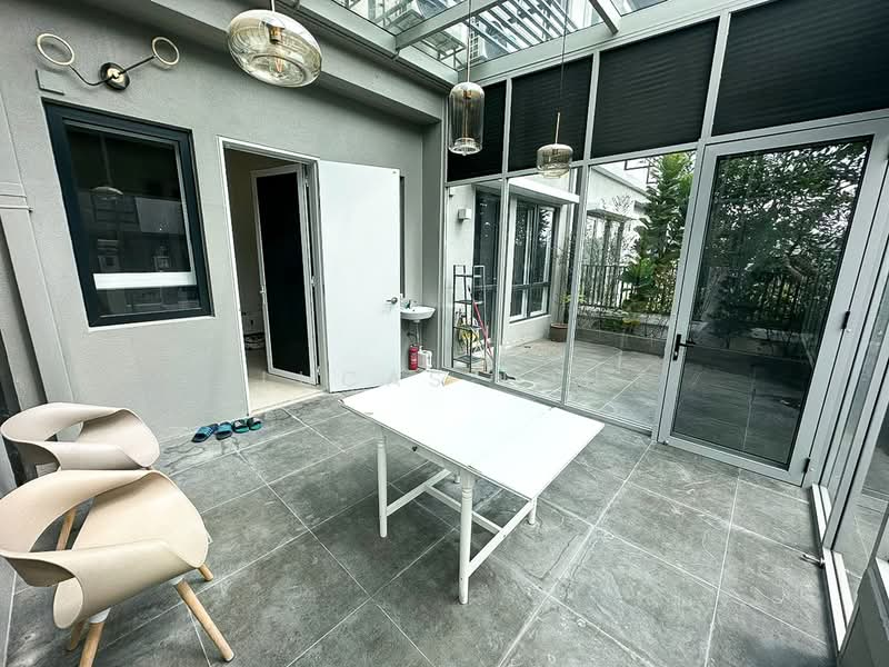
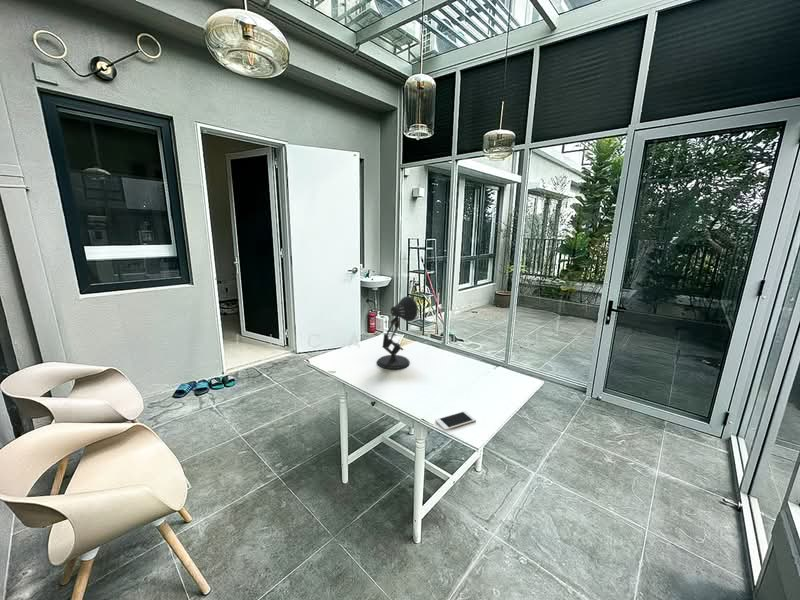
+ desk lamp [376,295,418,370]
+ cell phone [434,410,477,431]
